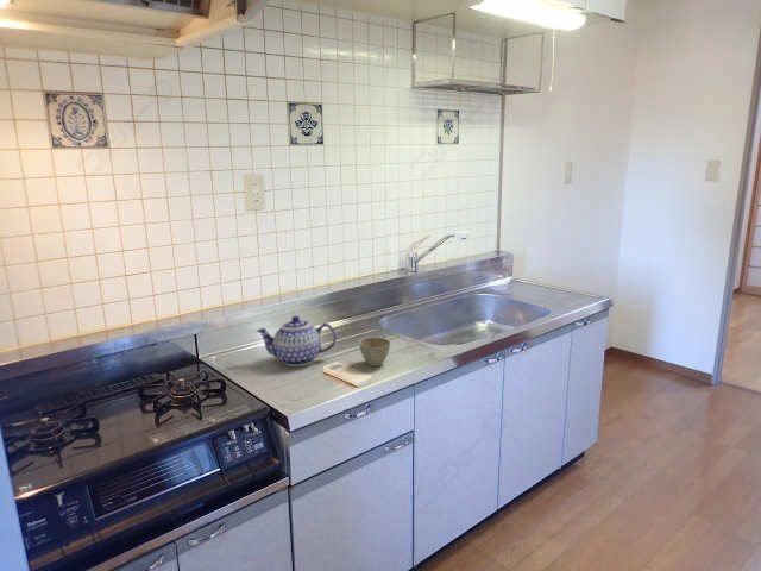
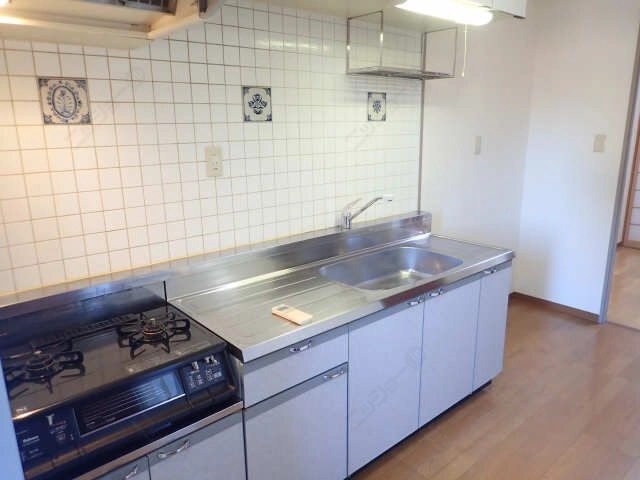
- teapot [256,315,338,368]
- flower pot [358,335,391,368]
